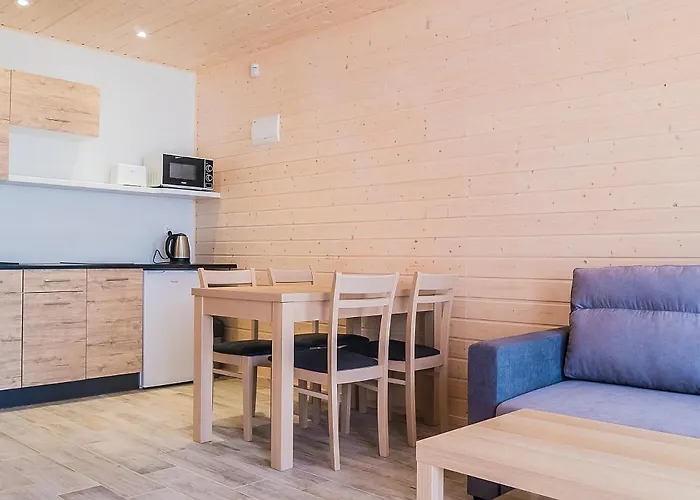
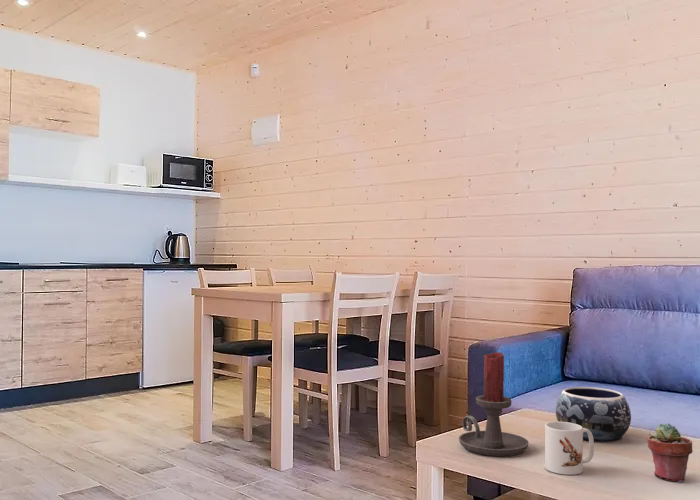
+ mug [544,421,595,476]
+ candle holder [458,351,530,457]
+ potted succulent [647,422,694,483]
+ decorative bowl [555,386,632,443]
